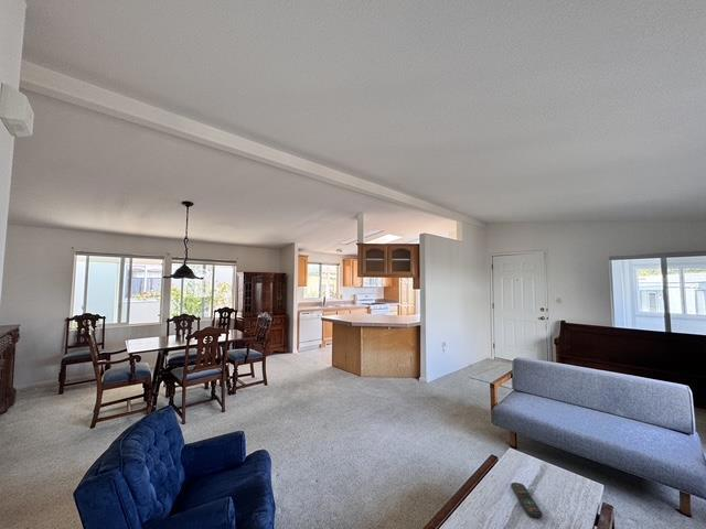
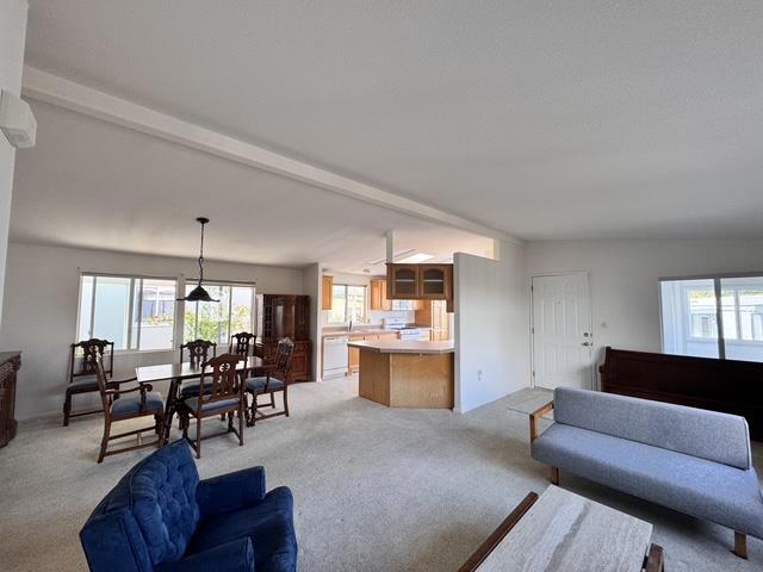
- remote control [510,482,543,519]
